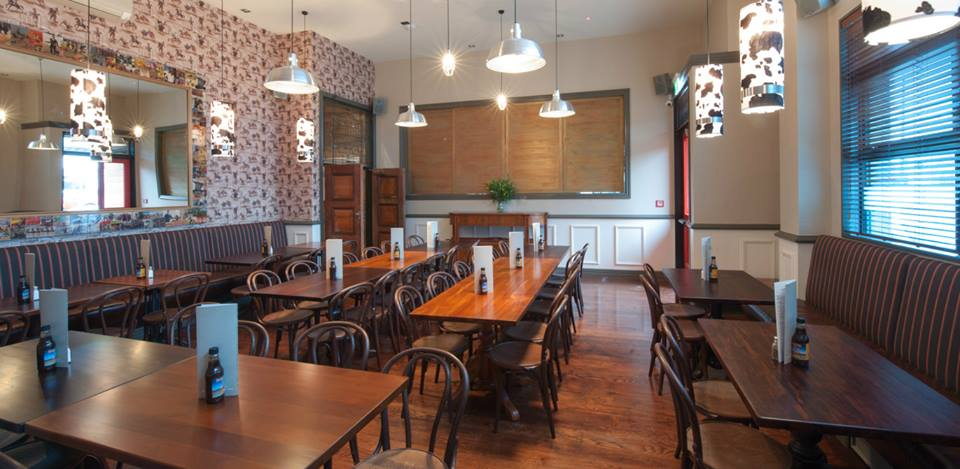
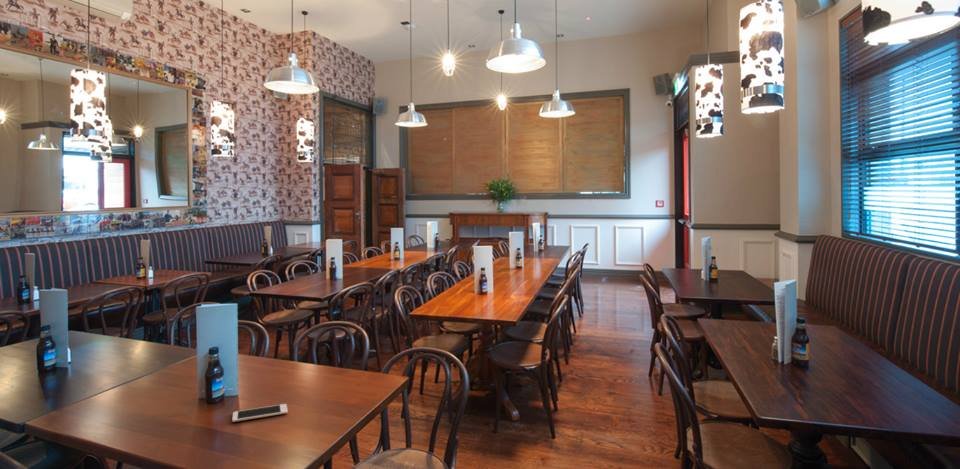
+ cell phone [231,403,289,423]
